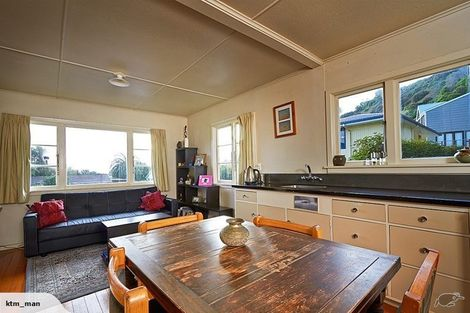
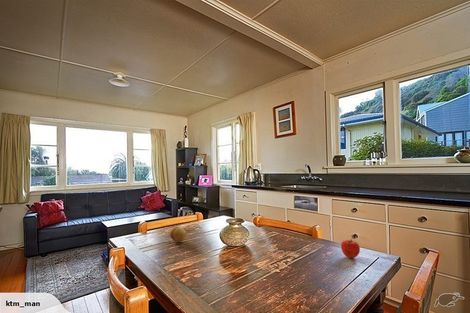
+ fruit [340,238,361,259]
+ fruit [169,225,188,243]
